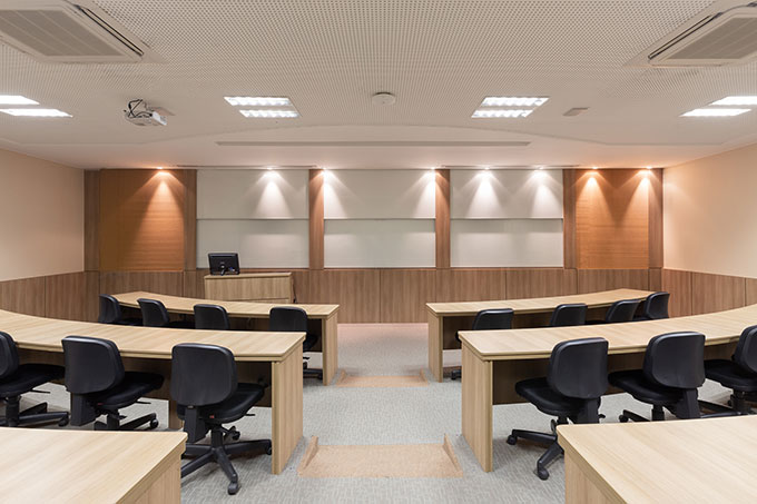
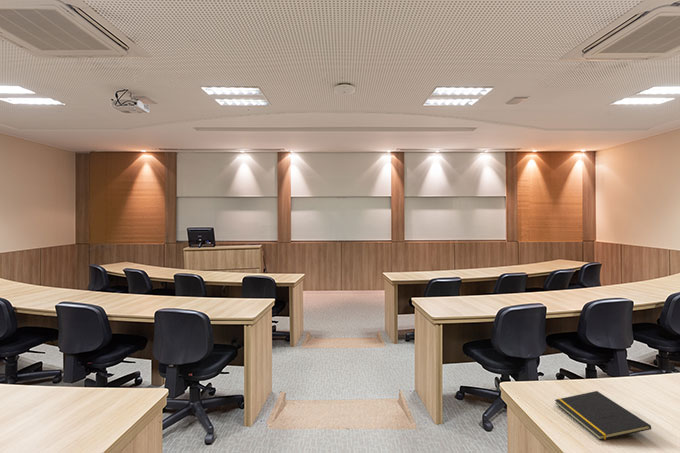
+ notepad [554,390,652,441]
